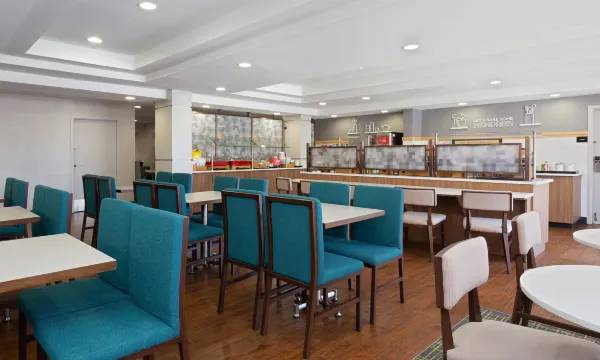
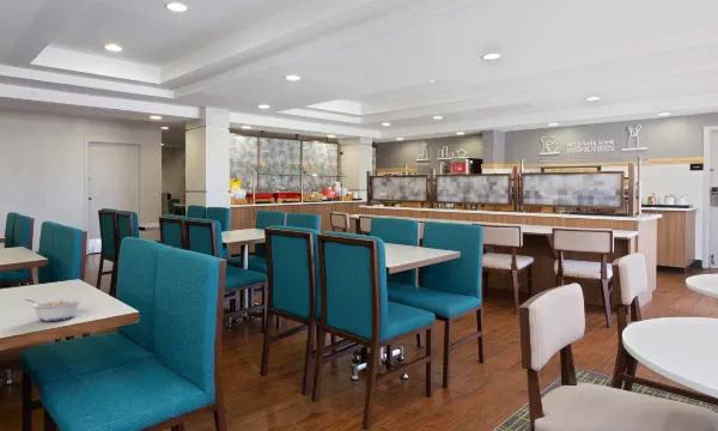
+ legume [24,297,84,322]
